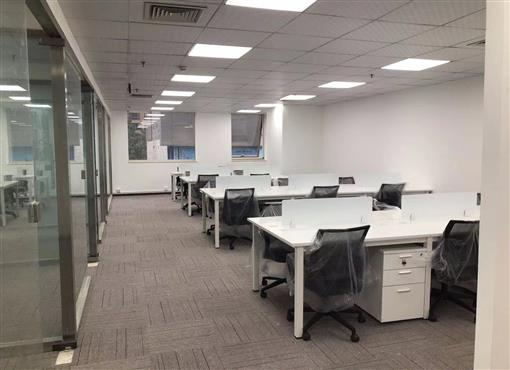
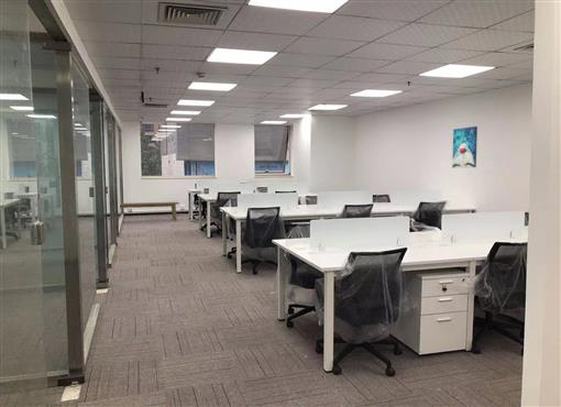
+ wall art [451,125,479,168]
+ bench [119,201,180,222]
